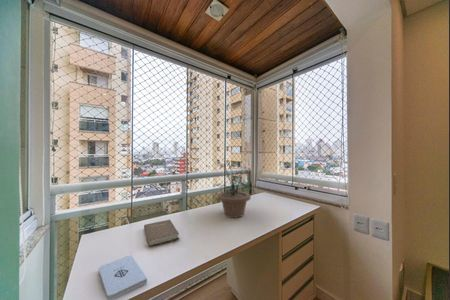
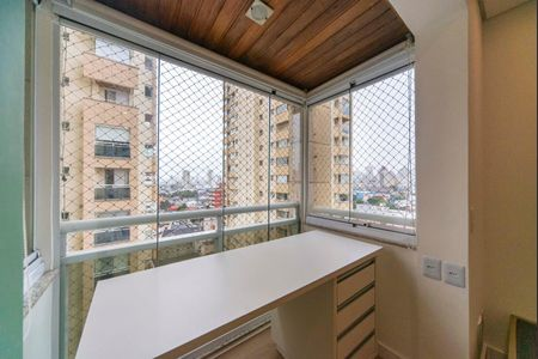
- book [143,219,180,247]
- potted plant [212,162,253,219]
- notepad [98,254,148,300]
